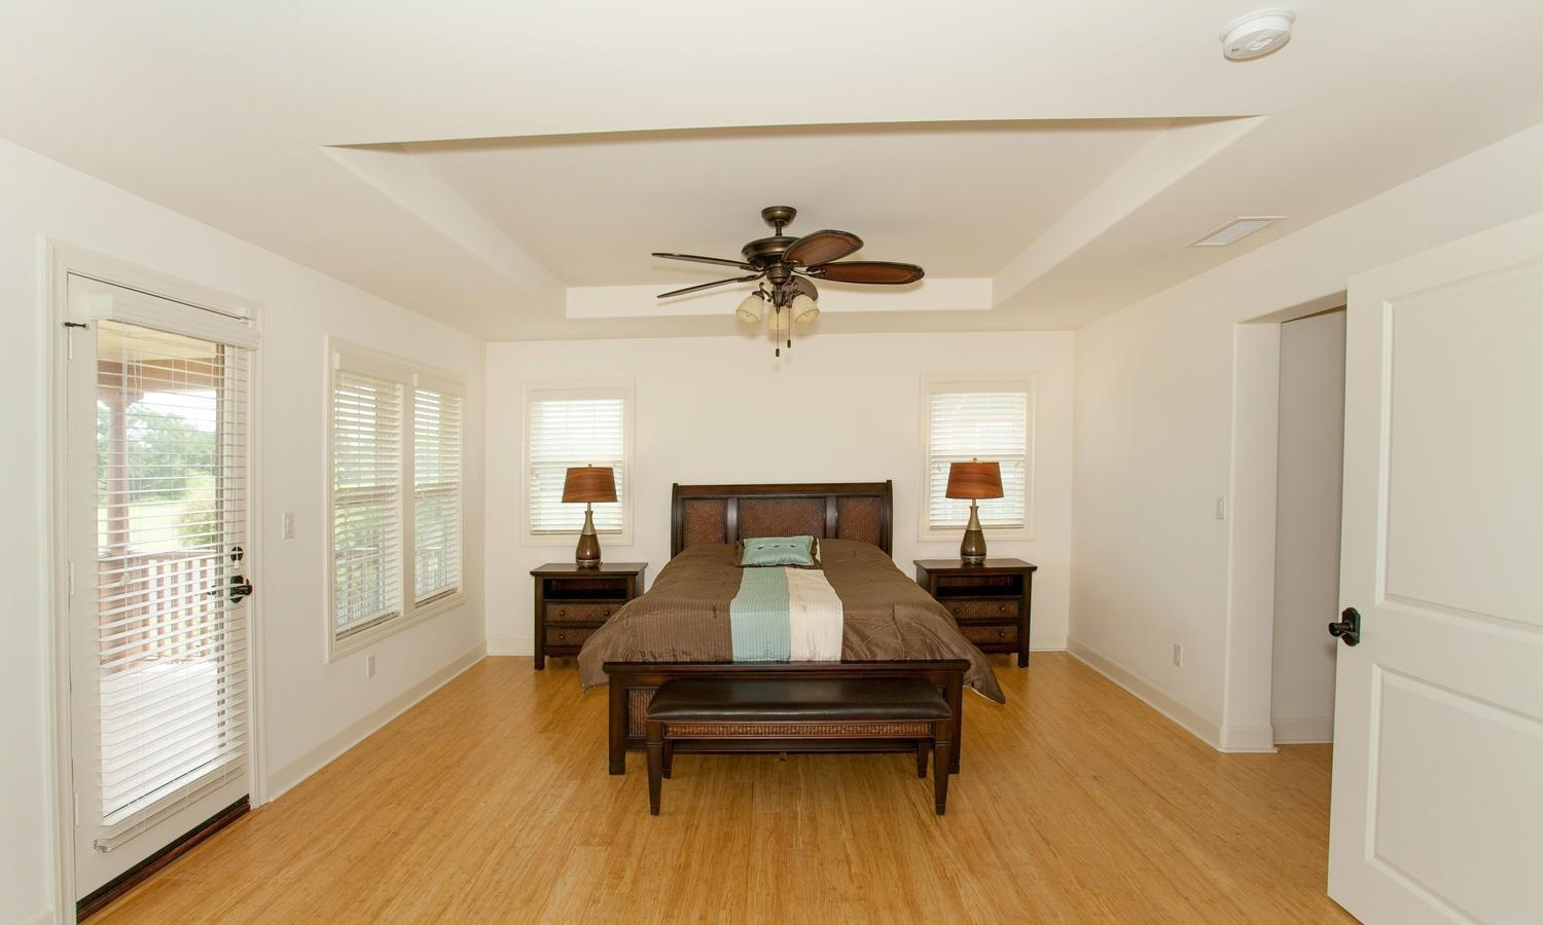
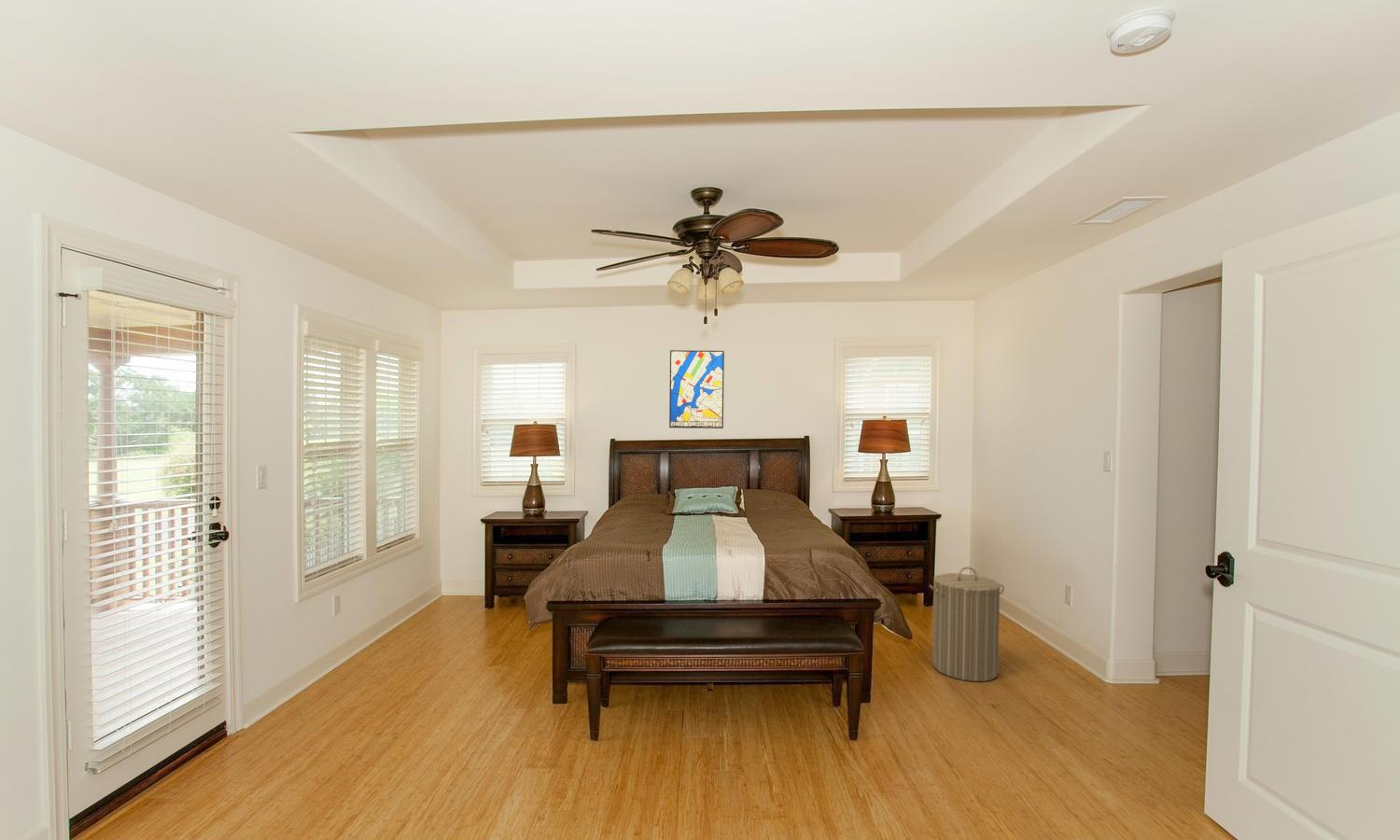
+ laundry hamper [929,566,1005,682]
+ wall art [668,349,725,429]
